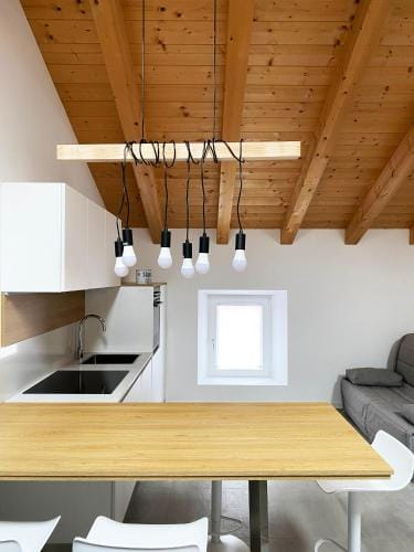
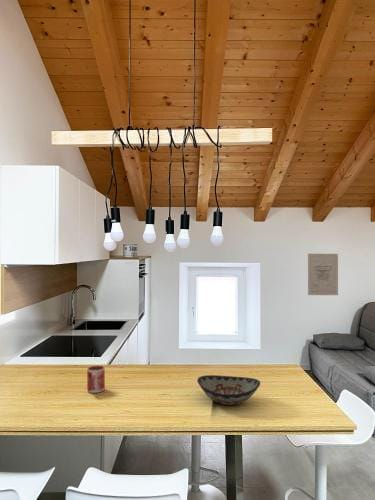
+ wall art [307,253,339,296]
+ decorative bowl [196,374,261,406]
+ mug [86,365,106,394]
